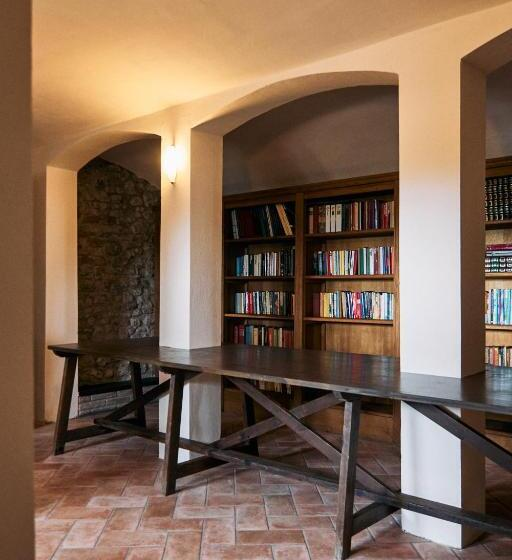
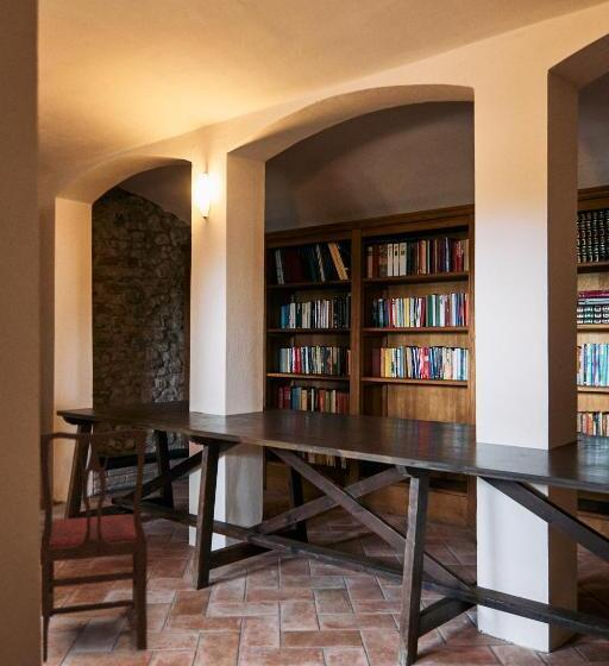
+ dining chair [39,428,149,664]
